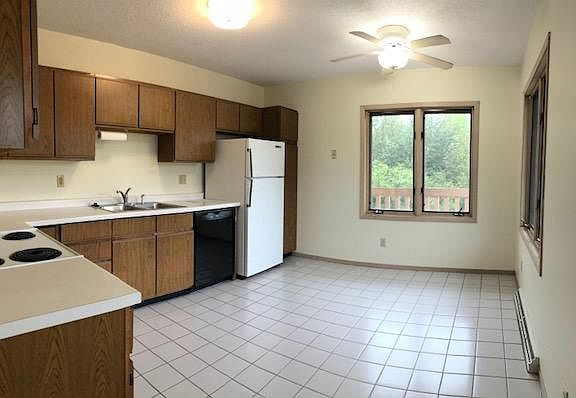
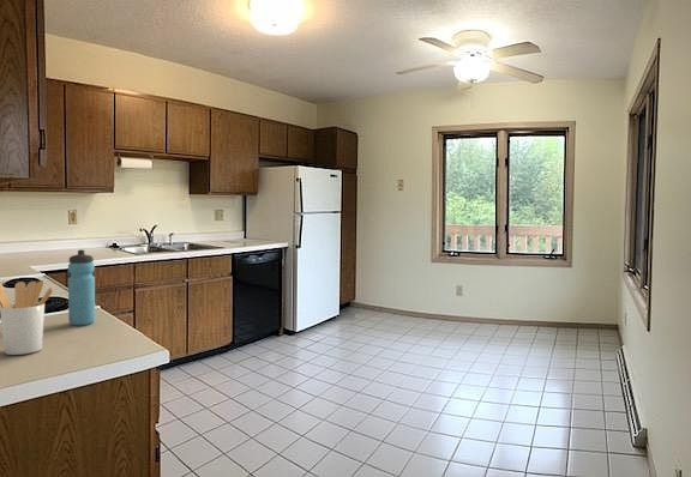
+ utensil holder [0,280,54,356]
+ water bottle [67,249,96,326]
